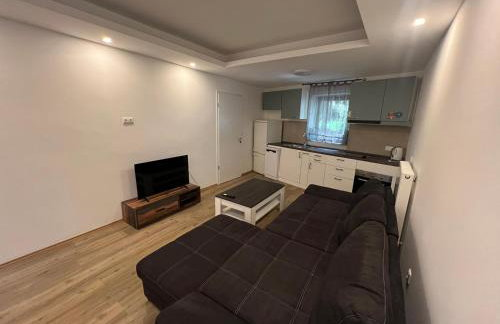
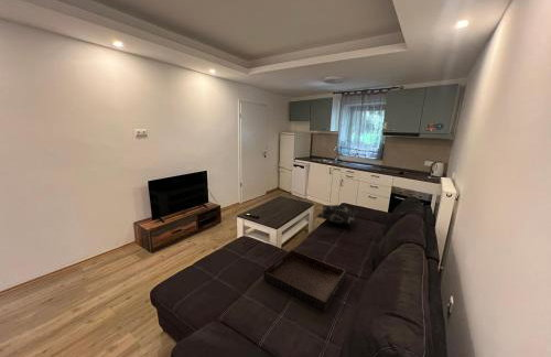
+ decorative pillow [315,204,359,225]
+ serving tray [262,249,347,313]
